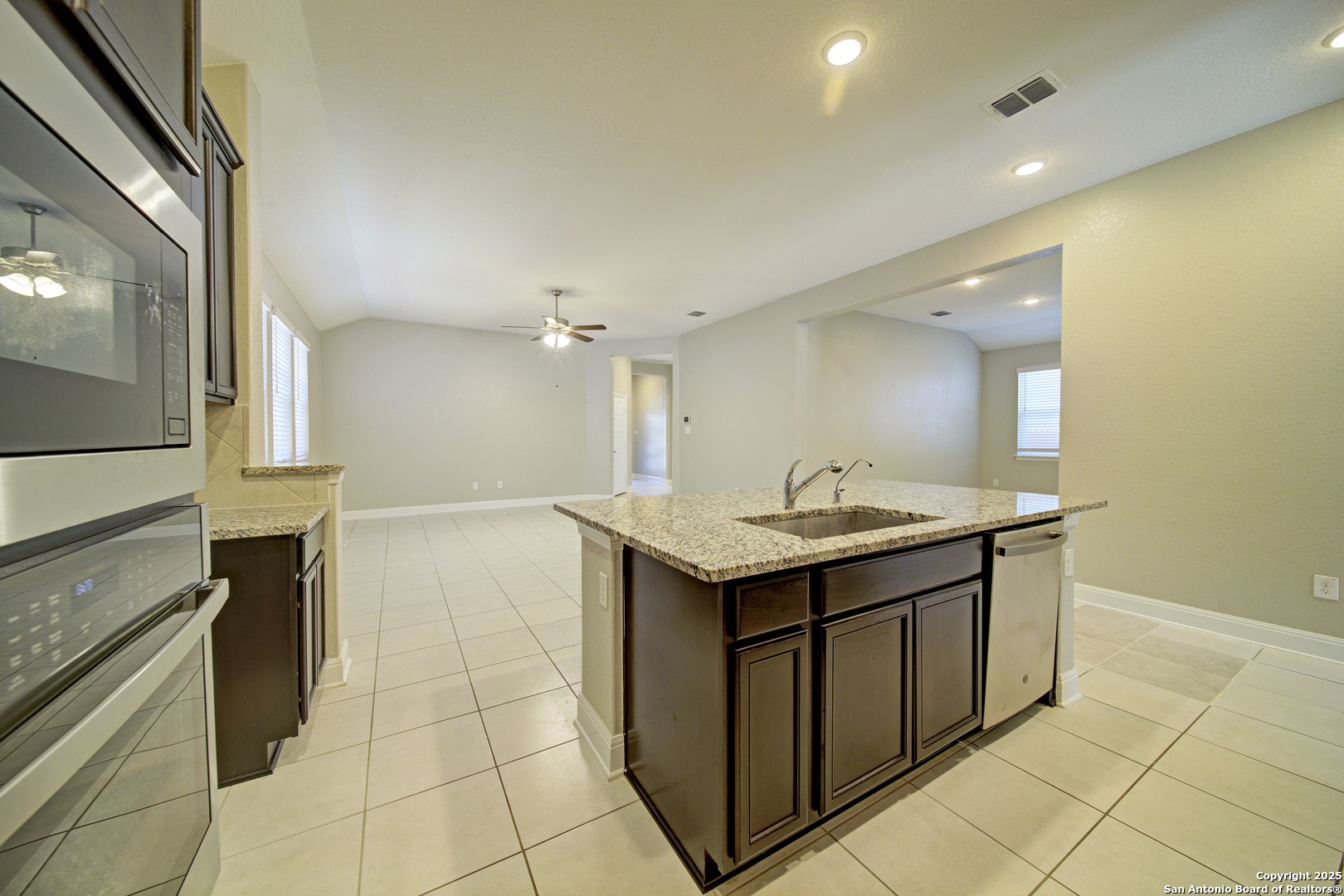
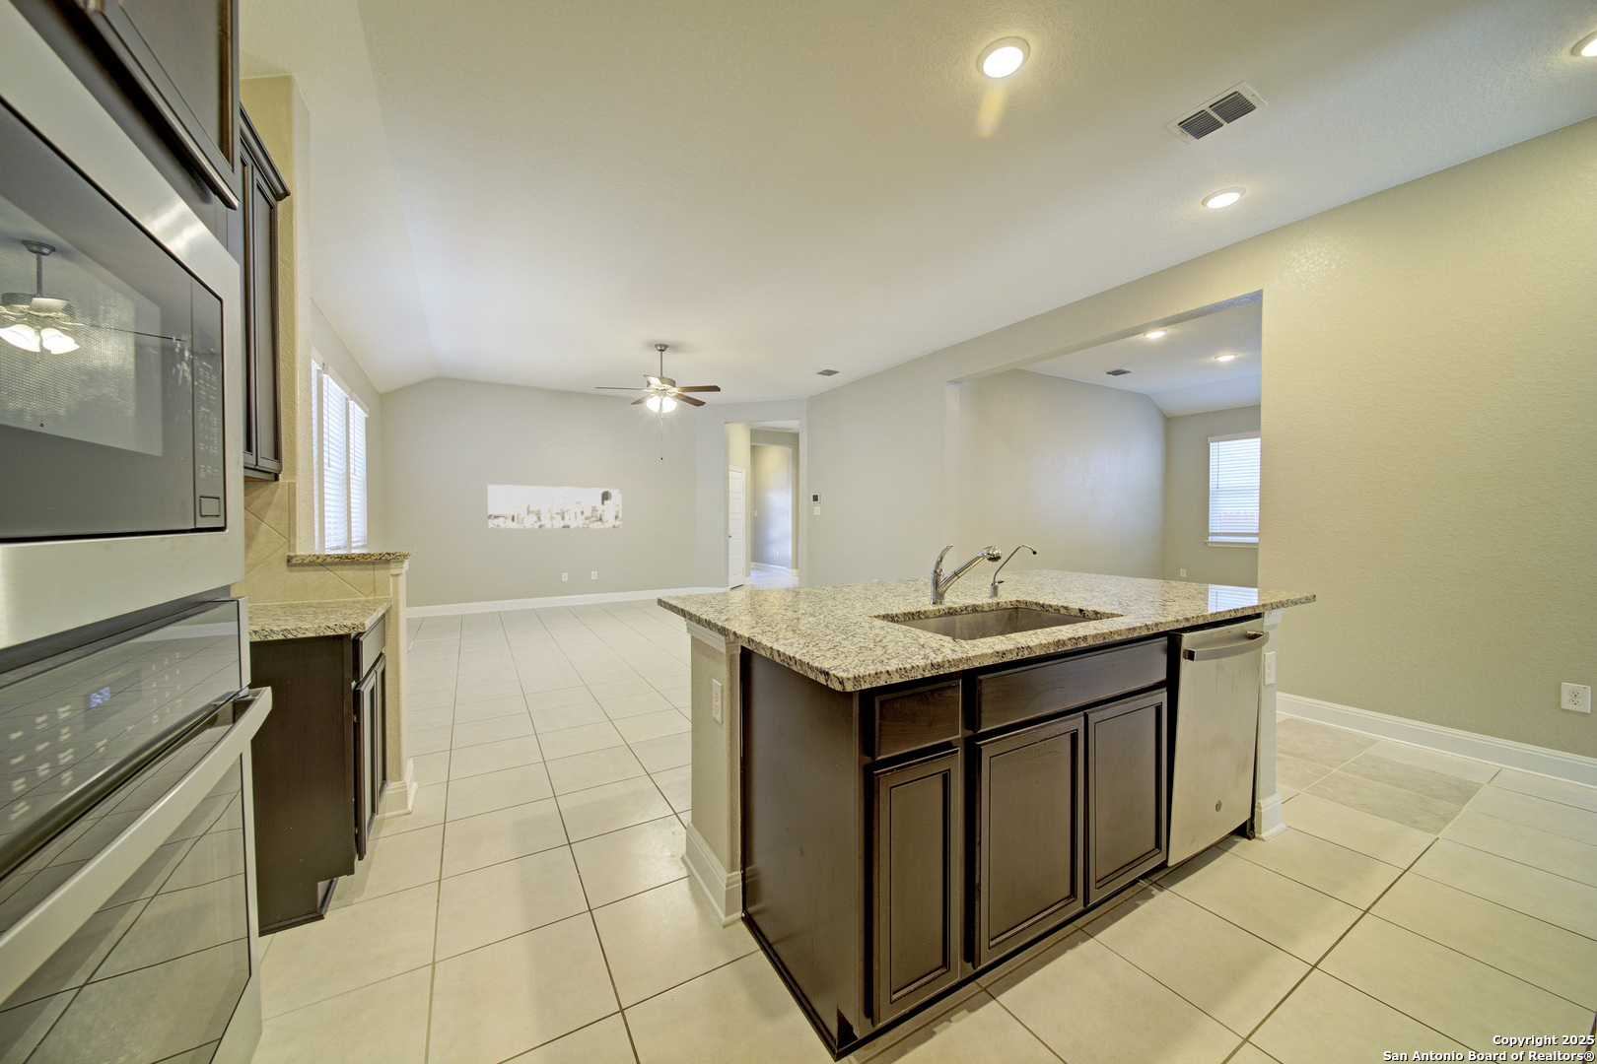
+ wall art [487,483,621,530]
